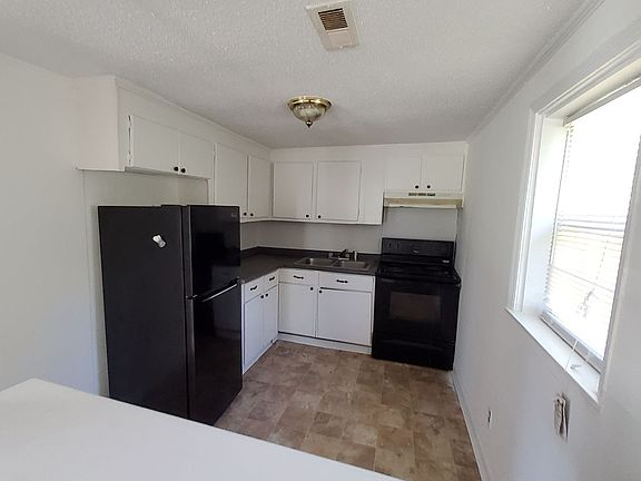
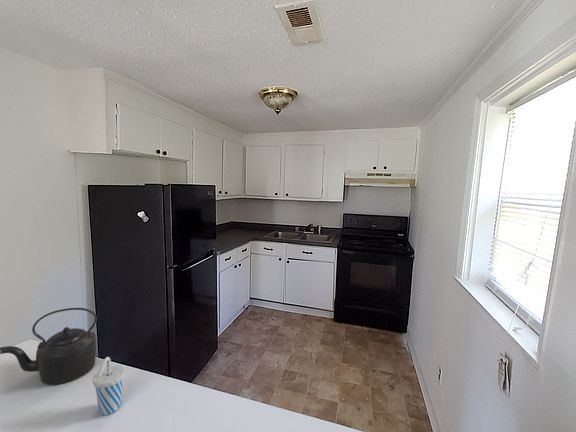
+ cup [91,356,126,416]
+ kettle [0,307,98,386]
